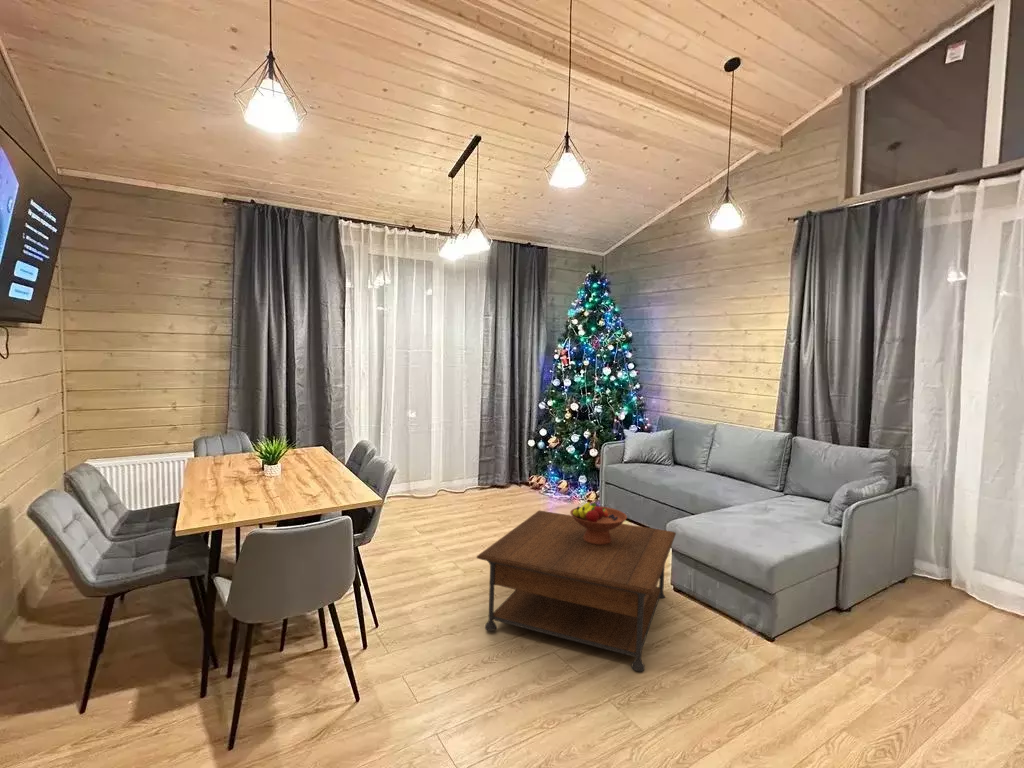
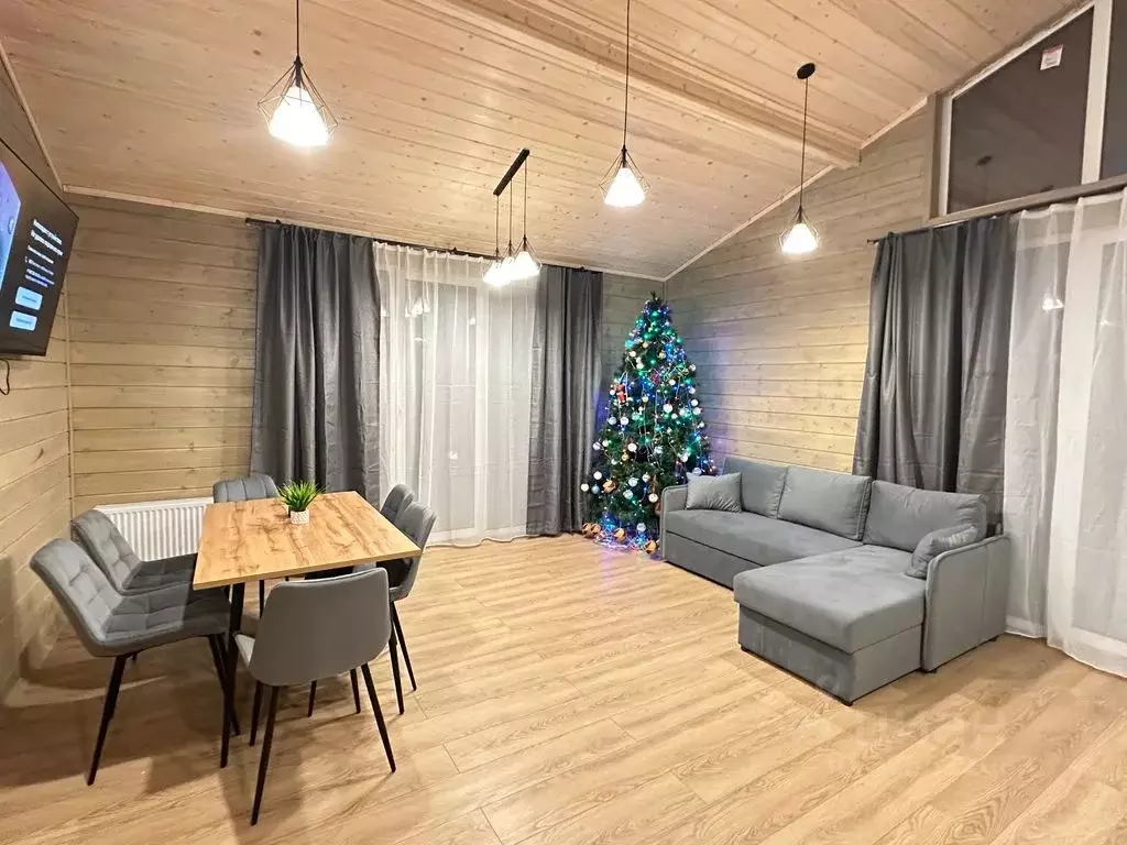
- coffee table [476,509,677,672]
- fruit bowl [569,501,628,545]
